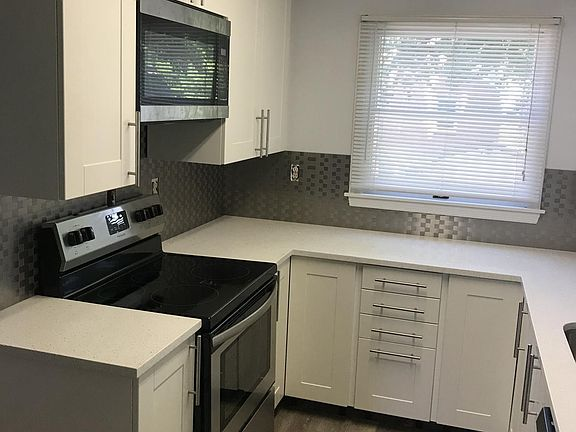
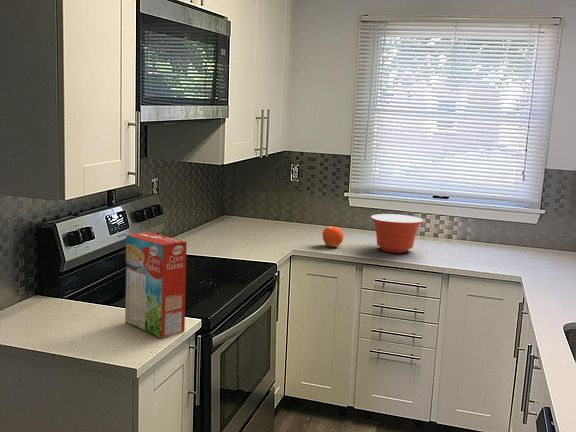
+ cereal box [124,231,188,339]
+ fruit [322,225,345,248]
+ mixing bowl [370,213,424,254]
